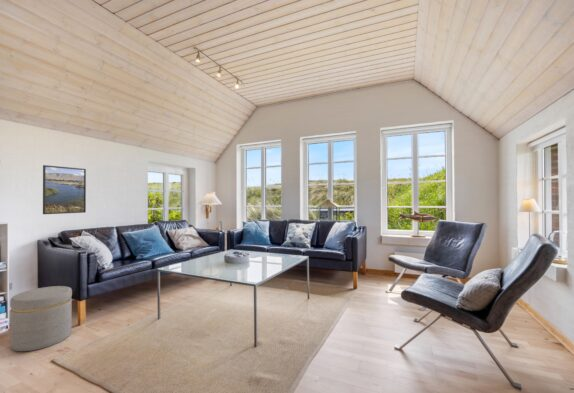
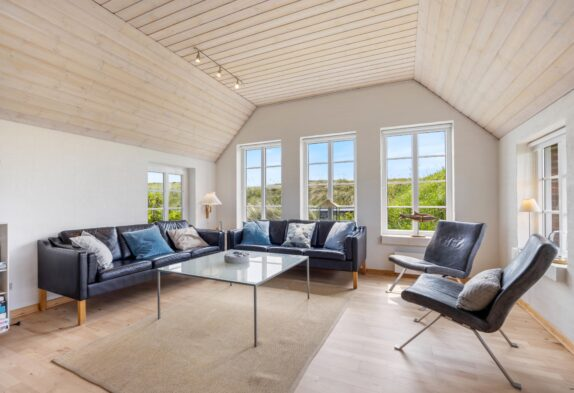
- ottoman [9,285,73,352]
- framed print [42,164,87,215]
